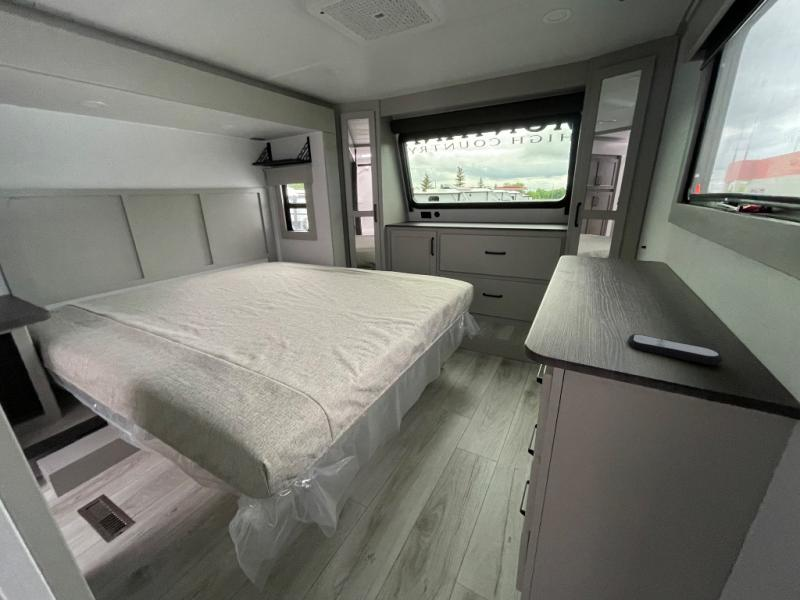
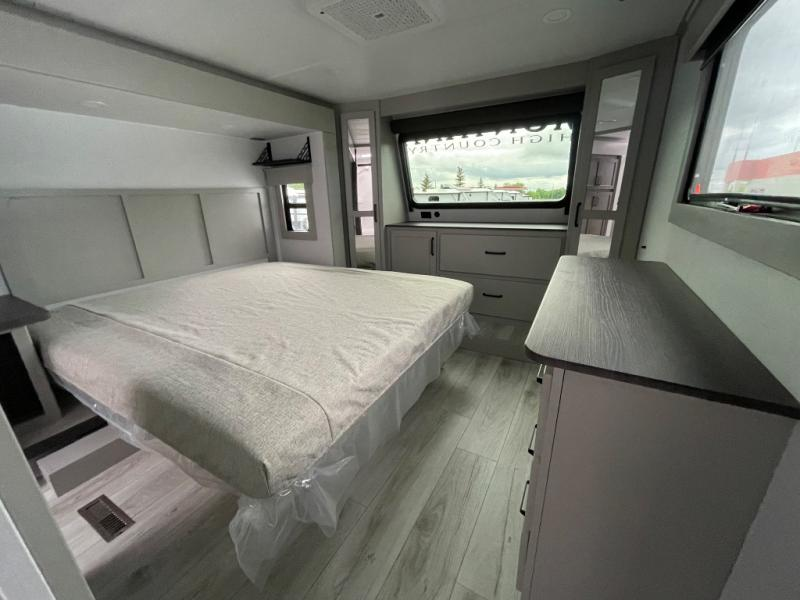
- remote control [627,333,723,366]
